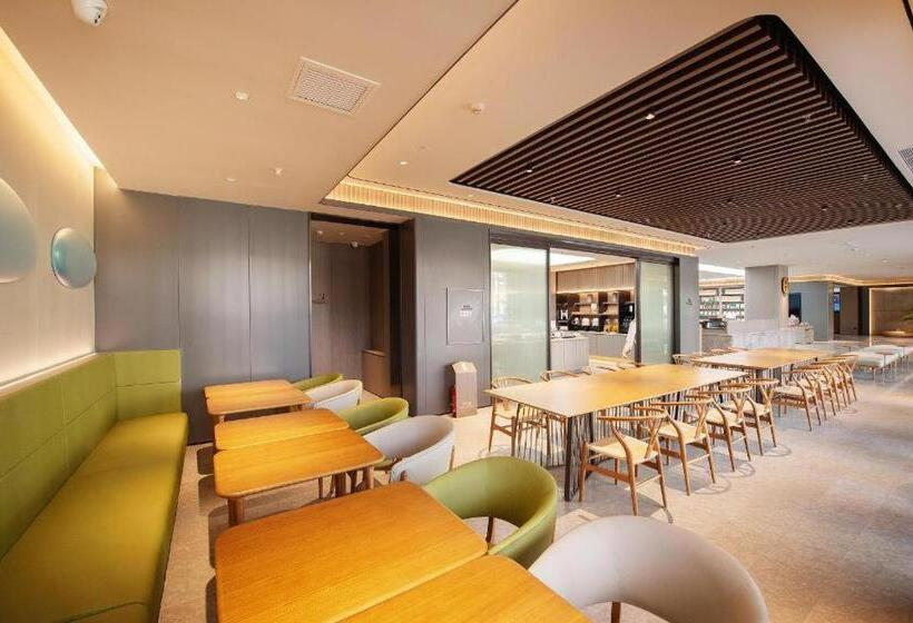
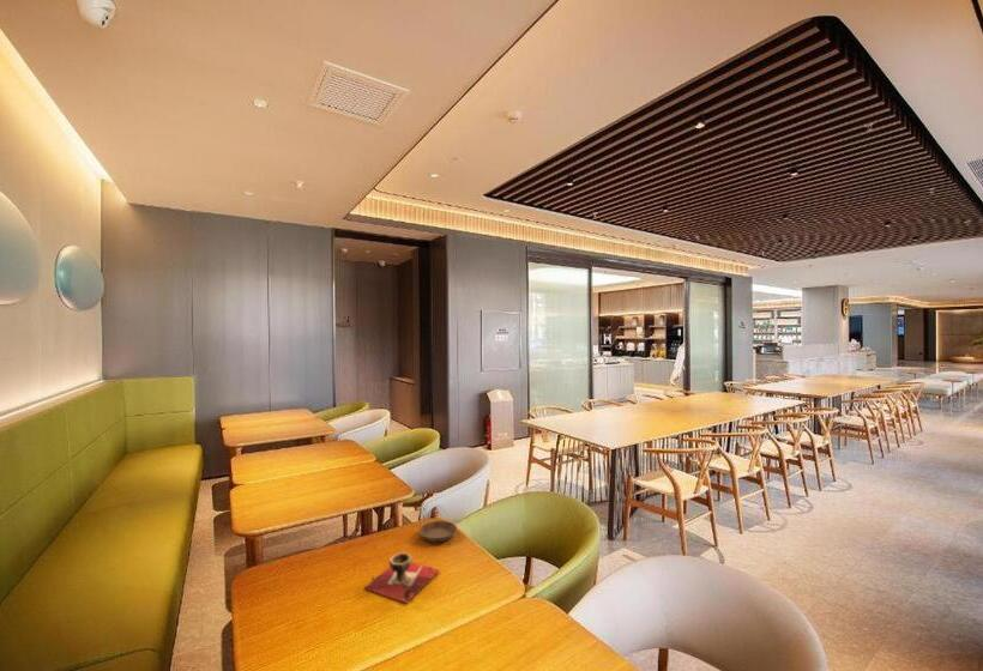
+ decorative bowl [362,551,440,604]
+ saucer [418,520,458,543]
